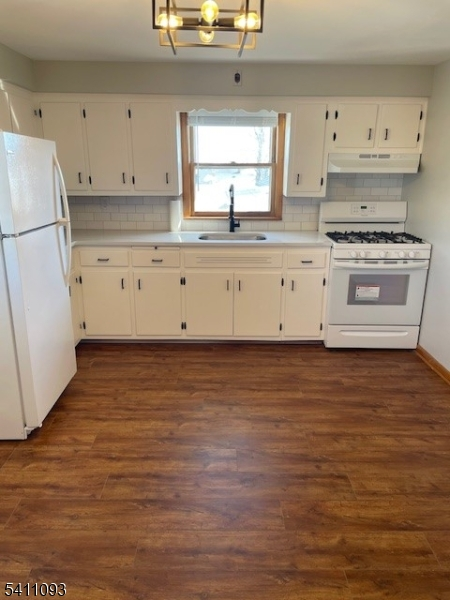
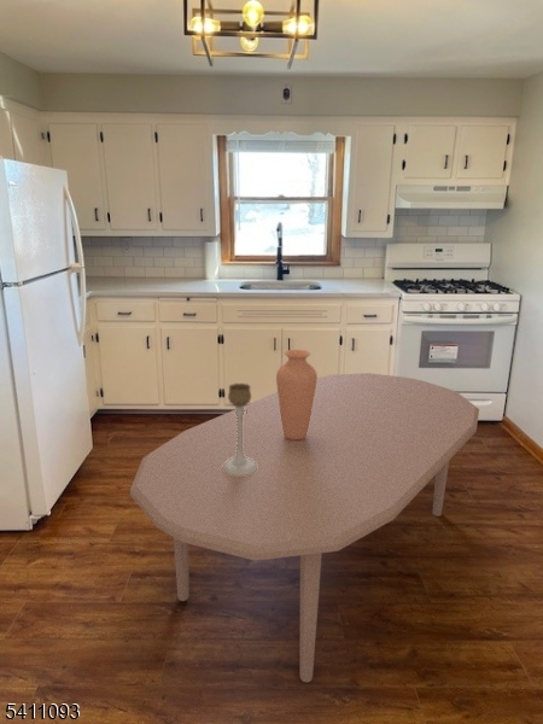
+ vase [275,349,319,439]
+ candle holder [222,383,257,475]
+ dining table [129,372,480,683]
